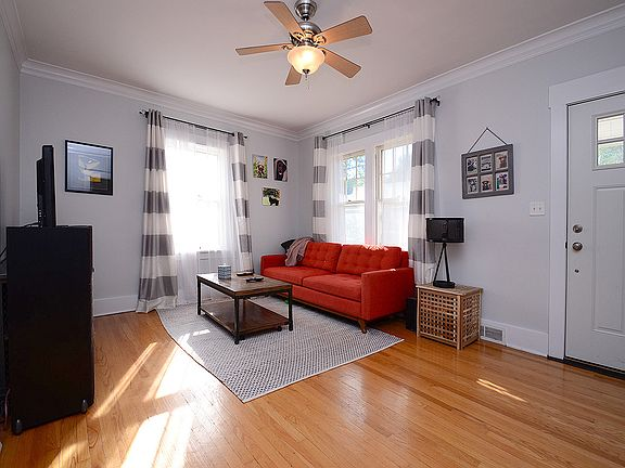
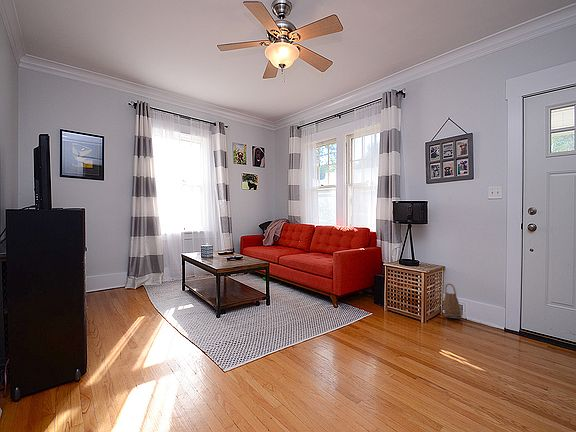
+ basket [443,282,463,319]
